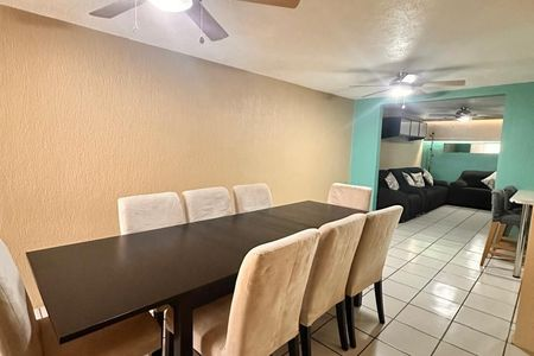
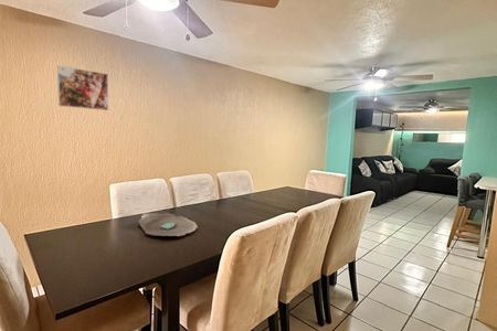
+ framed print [56,64,109,111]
+ decorative bowl [138,212,199,237]
